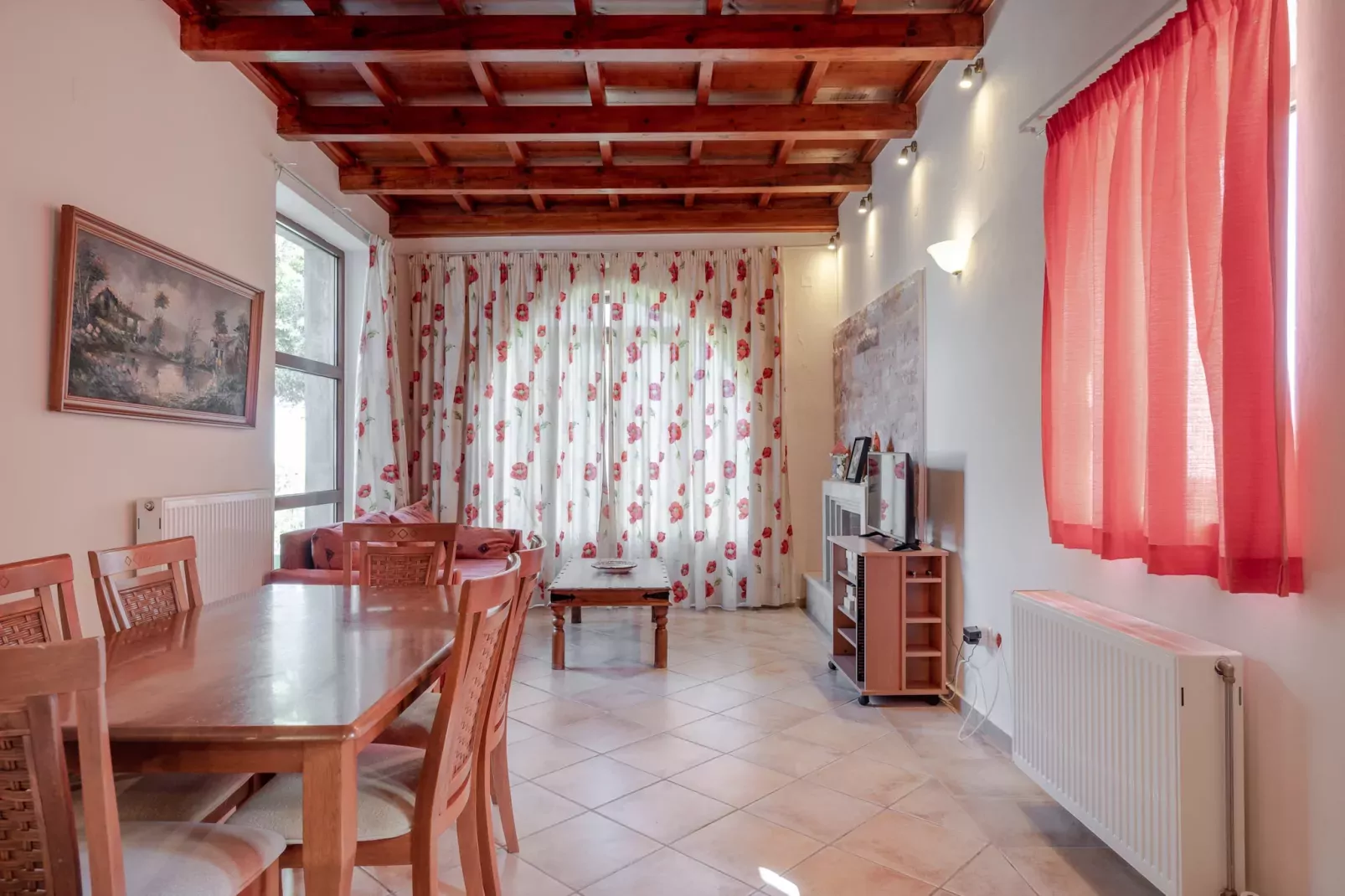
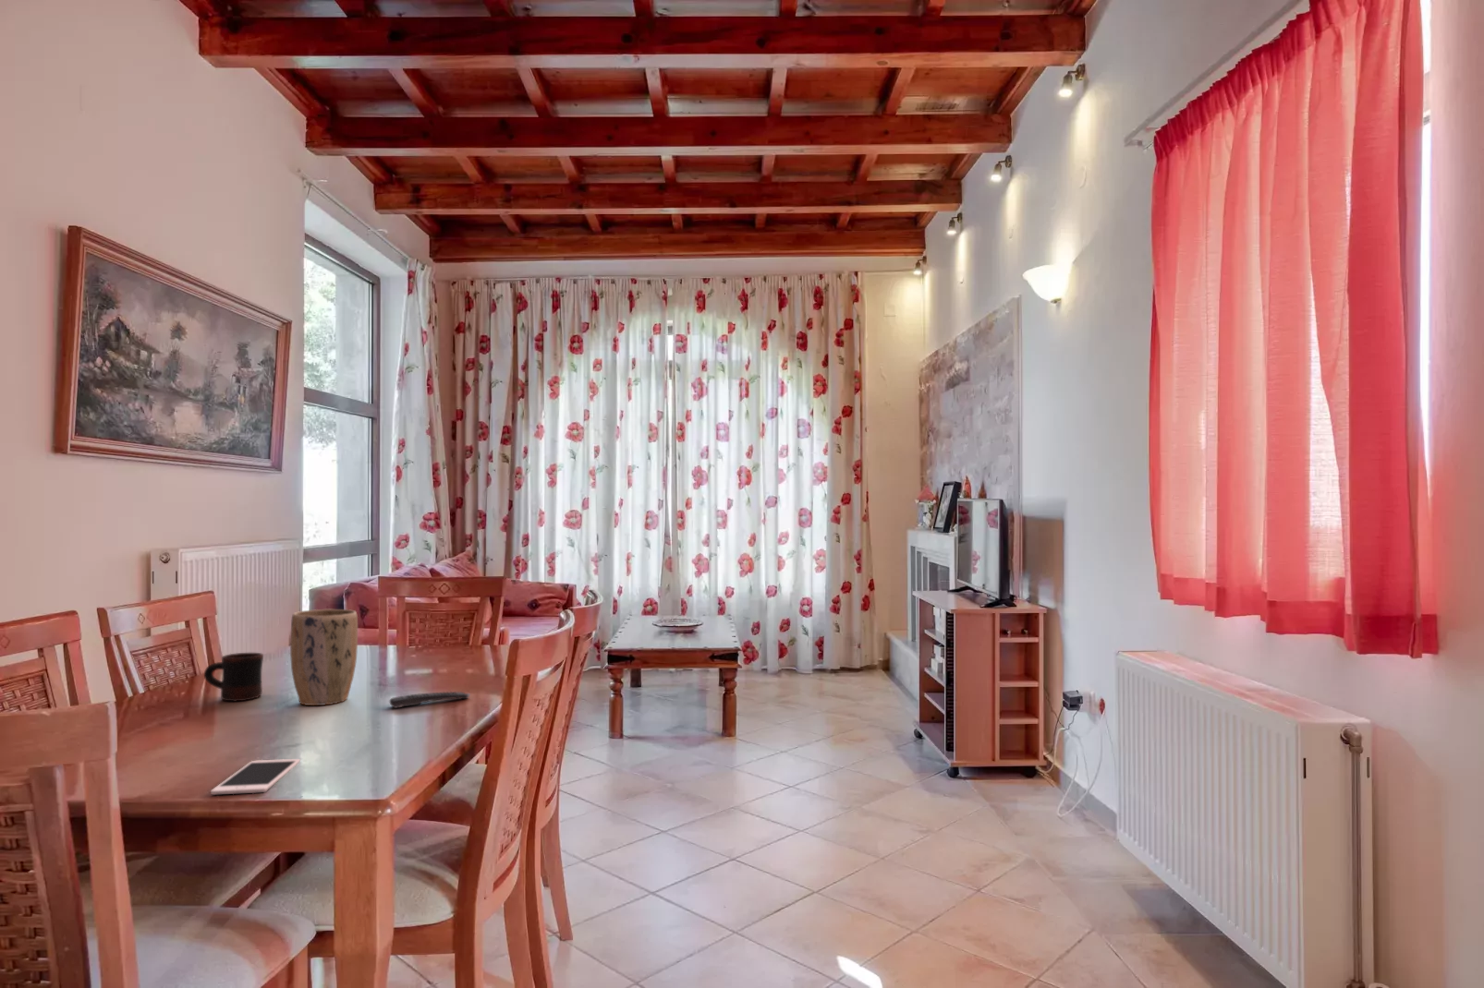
+ plant pot [289,609,359,707]
+ remote control [388,690,471,709]
+ cell phone [210,758,301,795]
+ mug [203,652,265,702]
